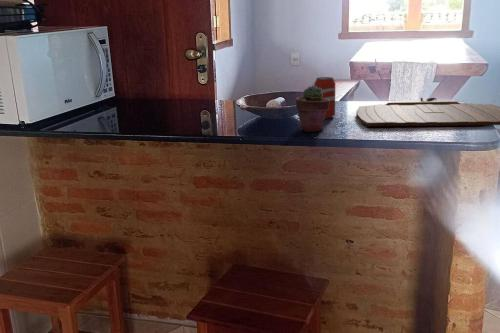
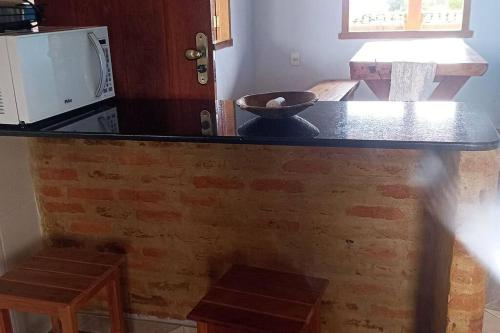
- beverage can [313,76,336,119]
- potted succulent [295,85,330,133]
- cutting board [356,97,500,127]
